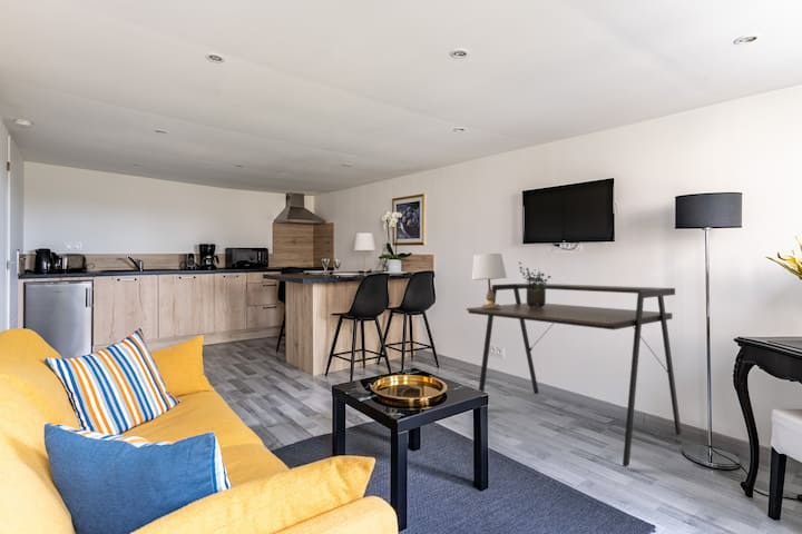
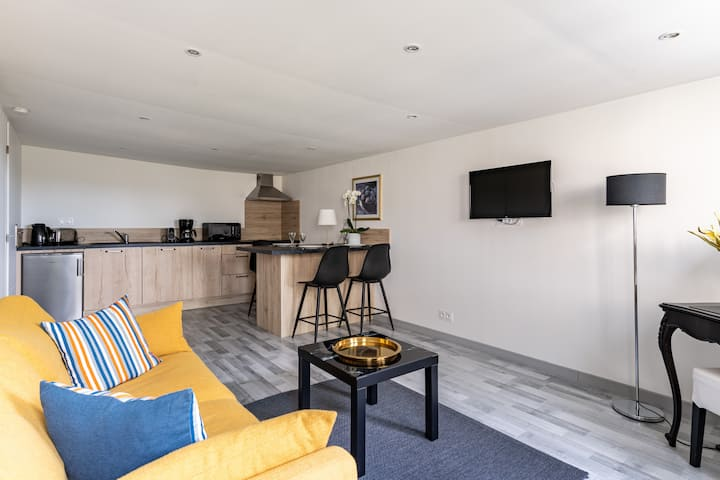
- table lamp [471,253,508,308]
- desk [466,283,683,468]
- potted plant [518,261,551,308]
